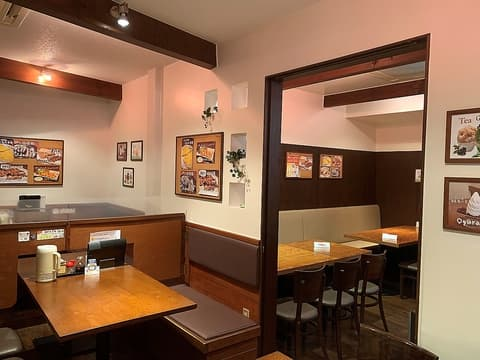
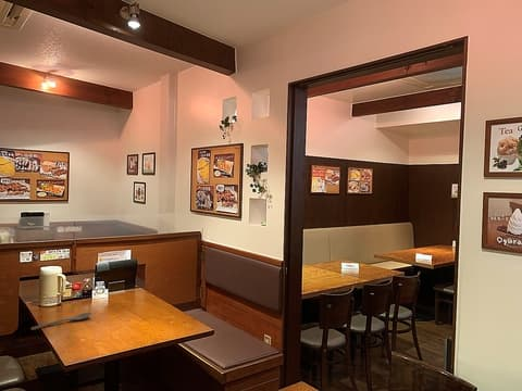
+ spoon [29,312,92,331]
